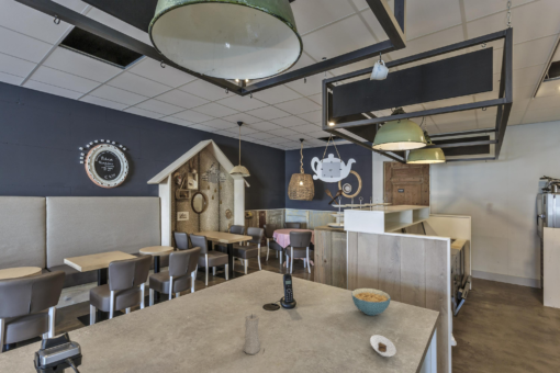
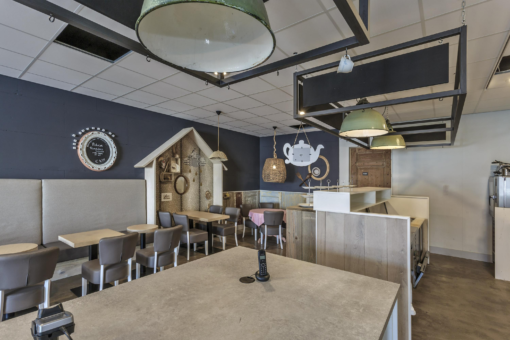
- candle [242,313,261,355]
- cereal bowl [350,287,392,317]
- saucer [369,334,397,358]
